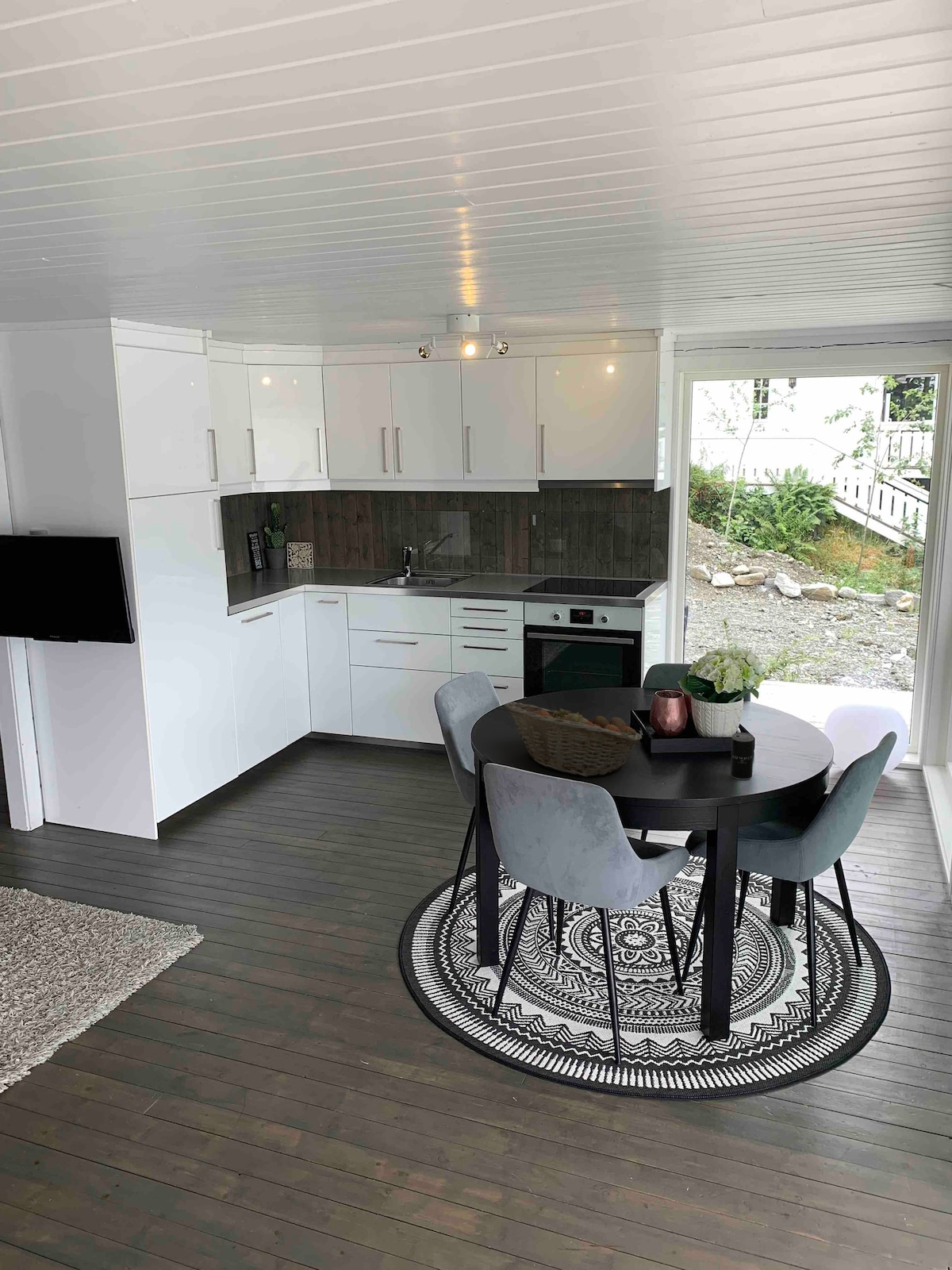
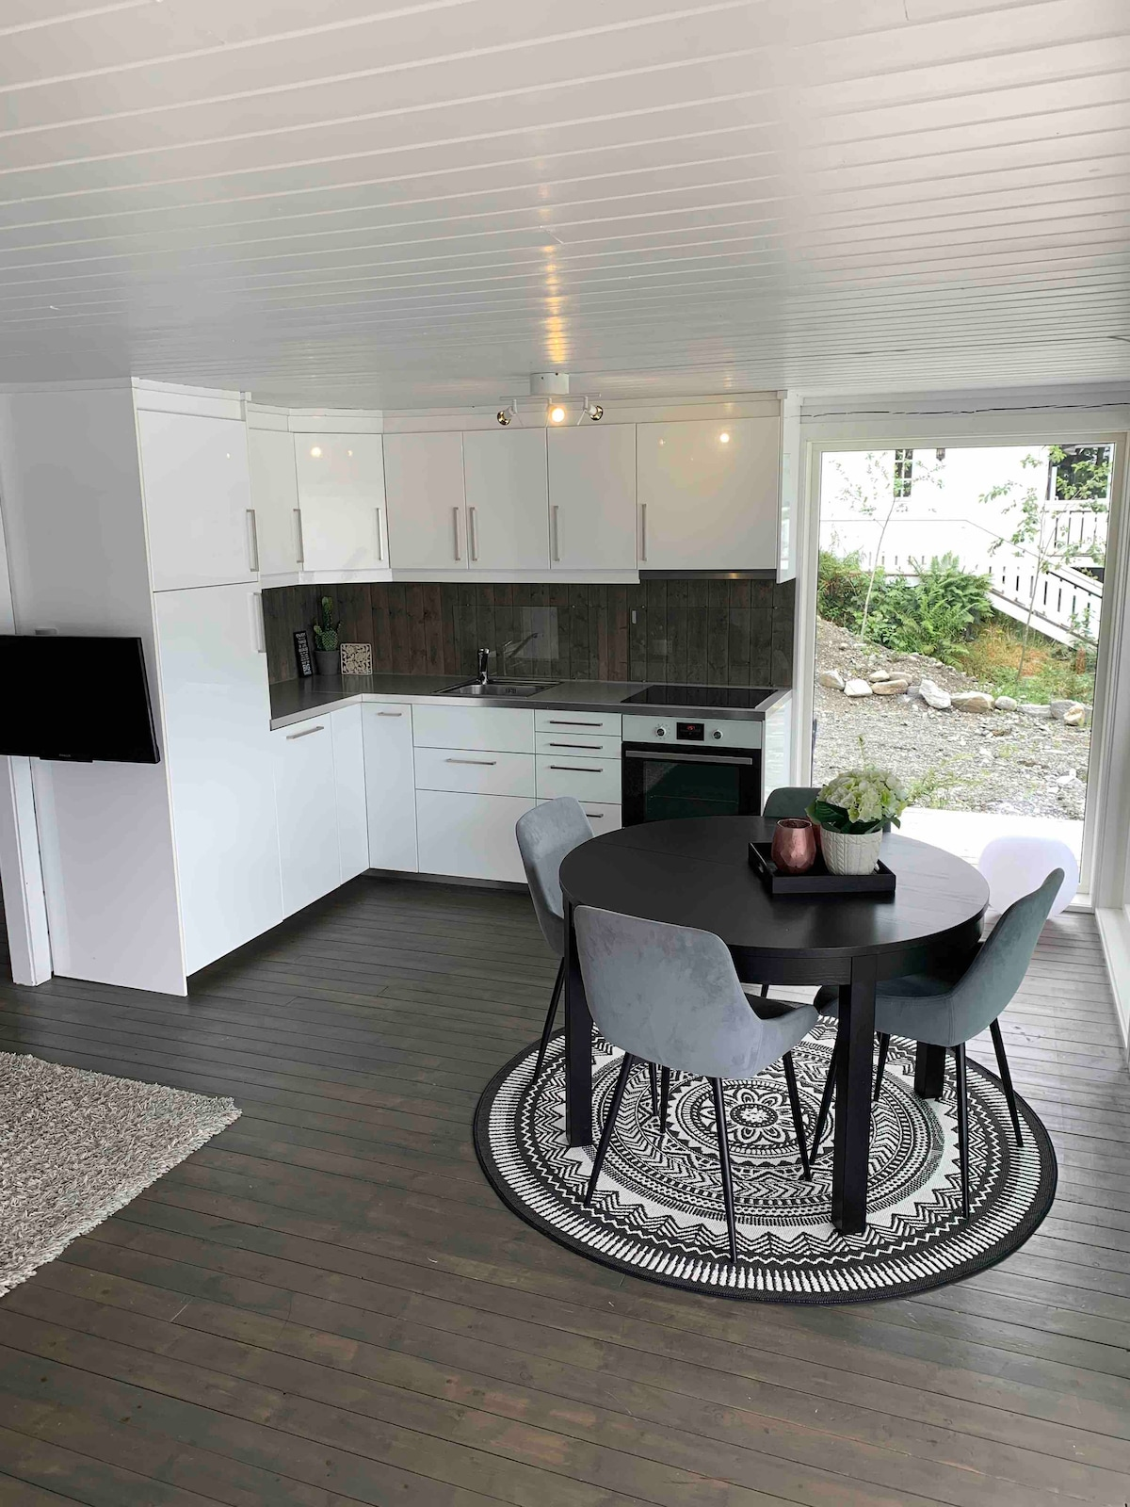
- fruit basket [504,701,643,778]
- beverage can [730,732,754,780]
